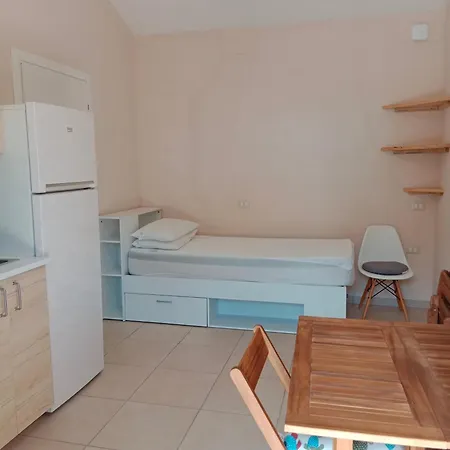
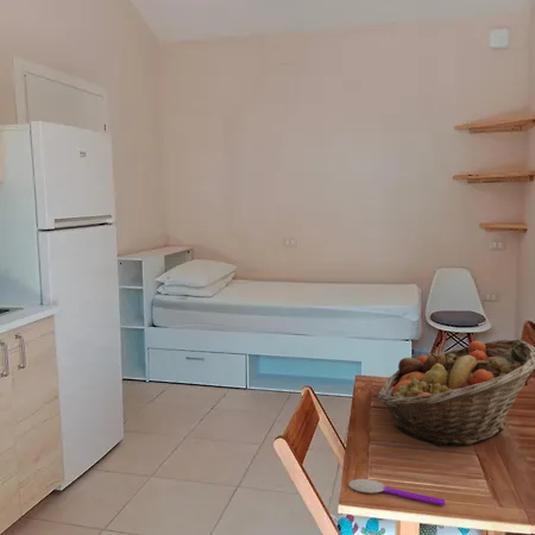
+ spoon [348,478,447,506]
+ fruit basket [377,339,535,447]
